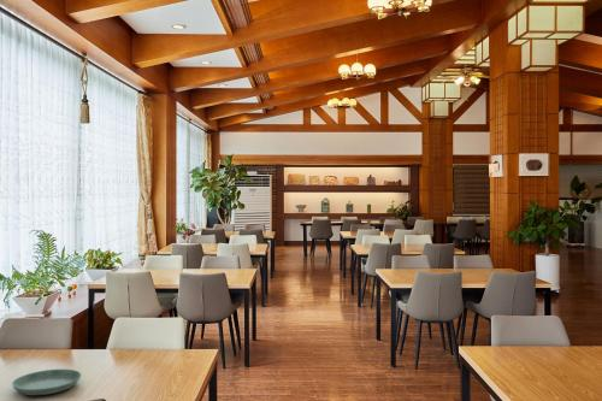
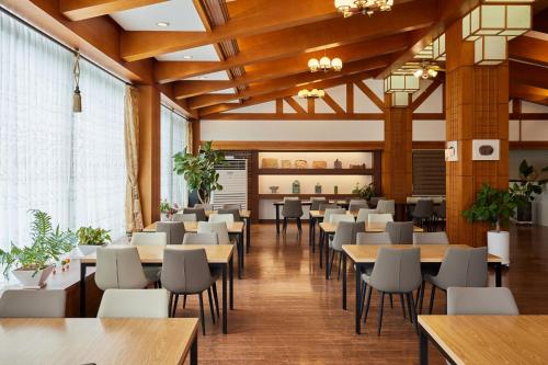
- saucer [11,368,82,396]
